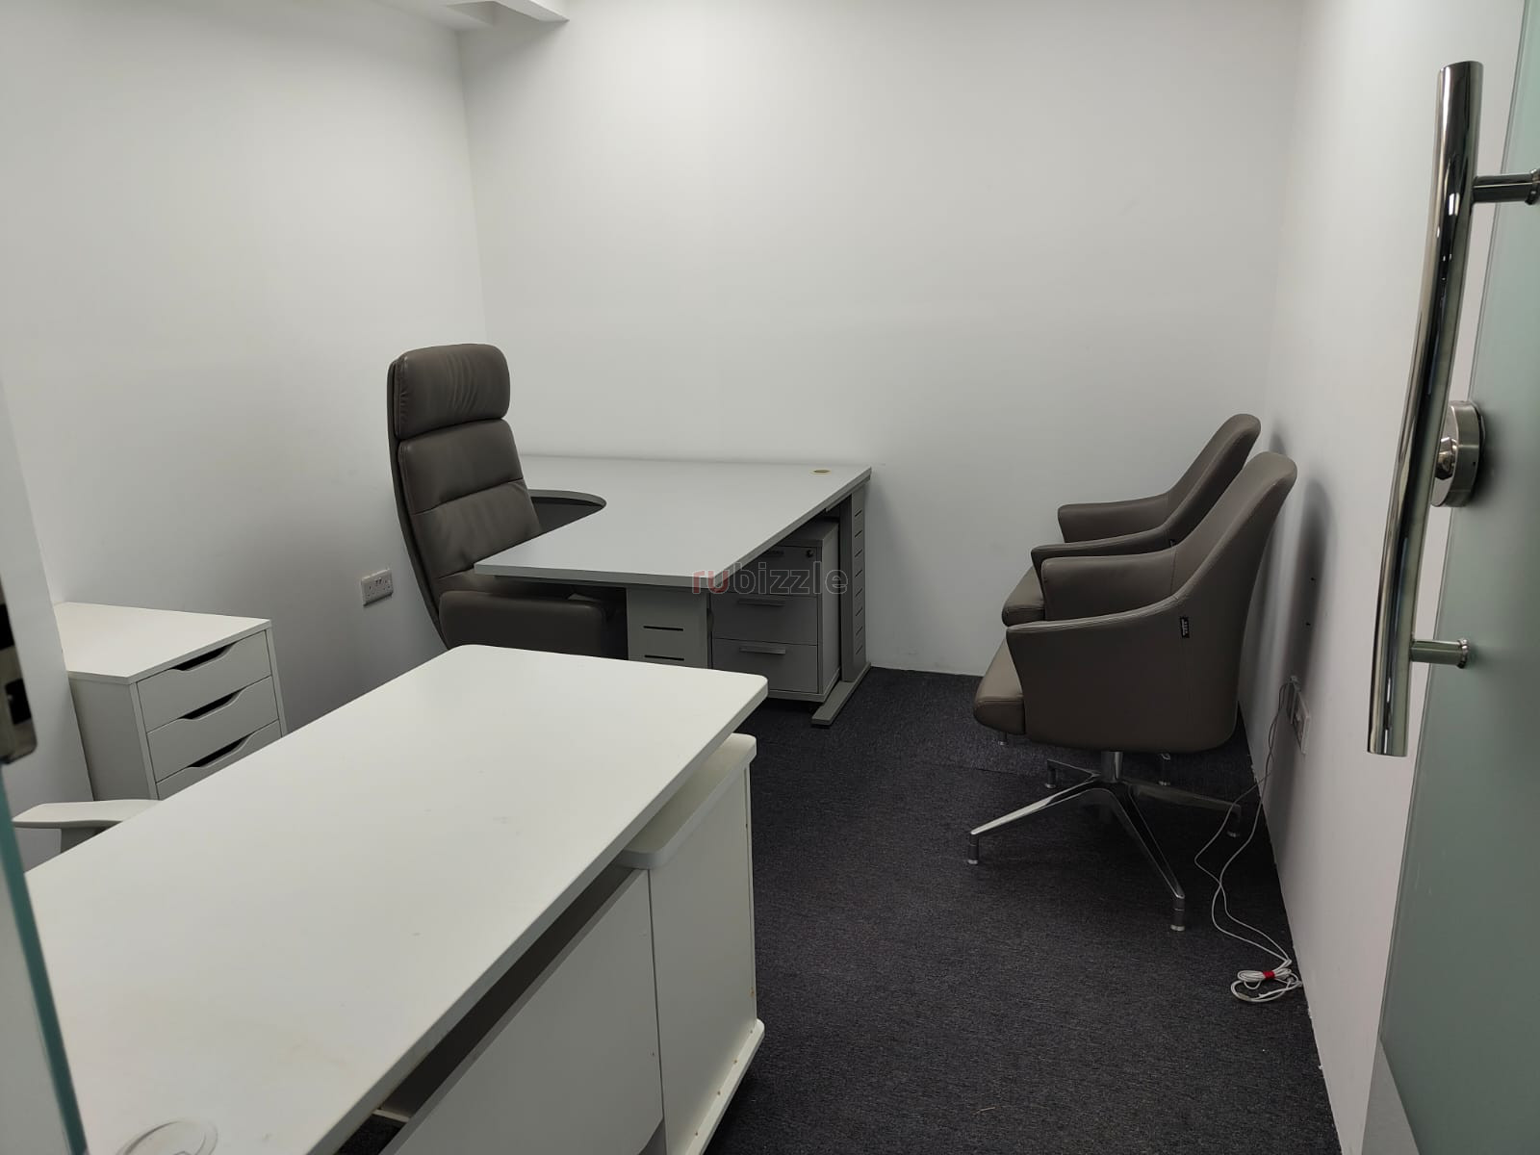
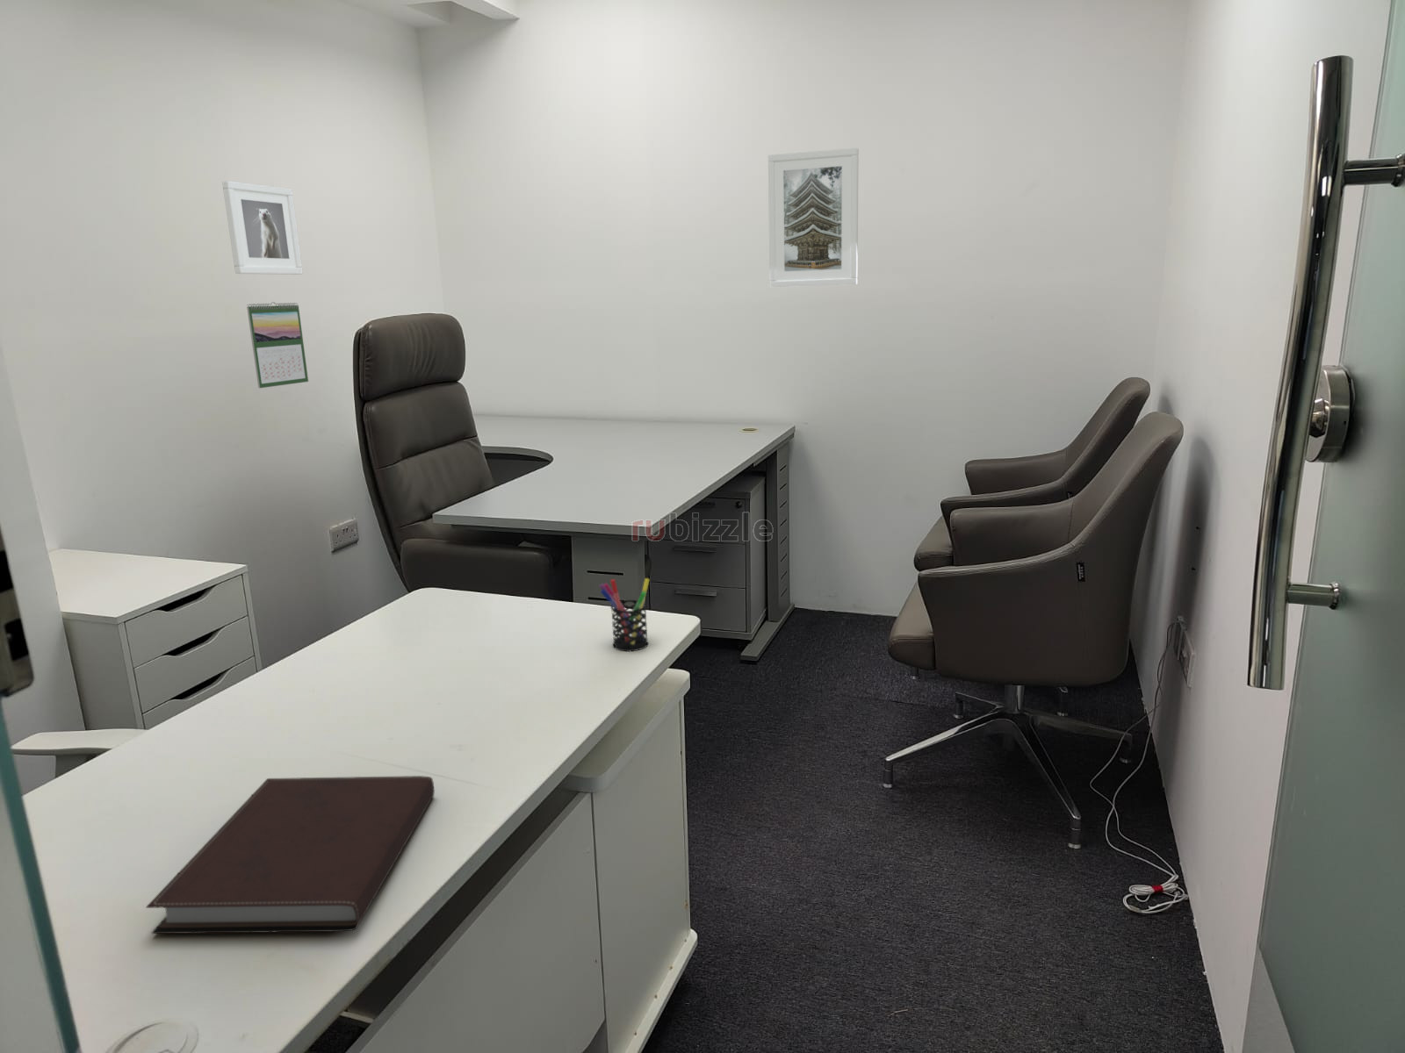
+ notebook [145,775,436,935]
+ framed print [768,147,860,288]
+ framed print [221,180,304,275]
+ pen holder [599,577,651,651]
+ calendar [246,301,309,388]
